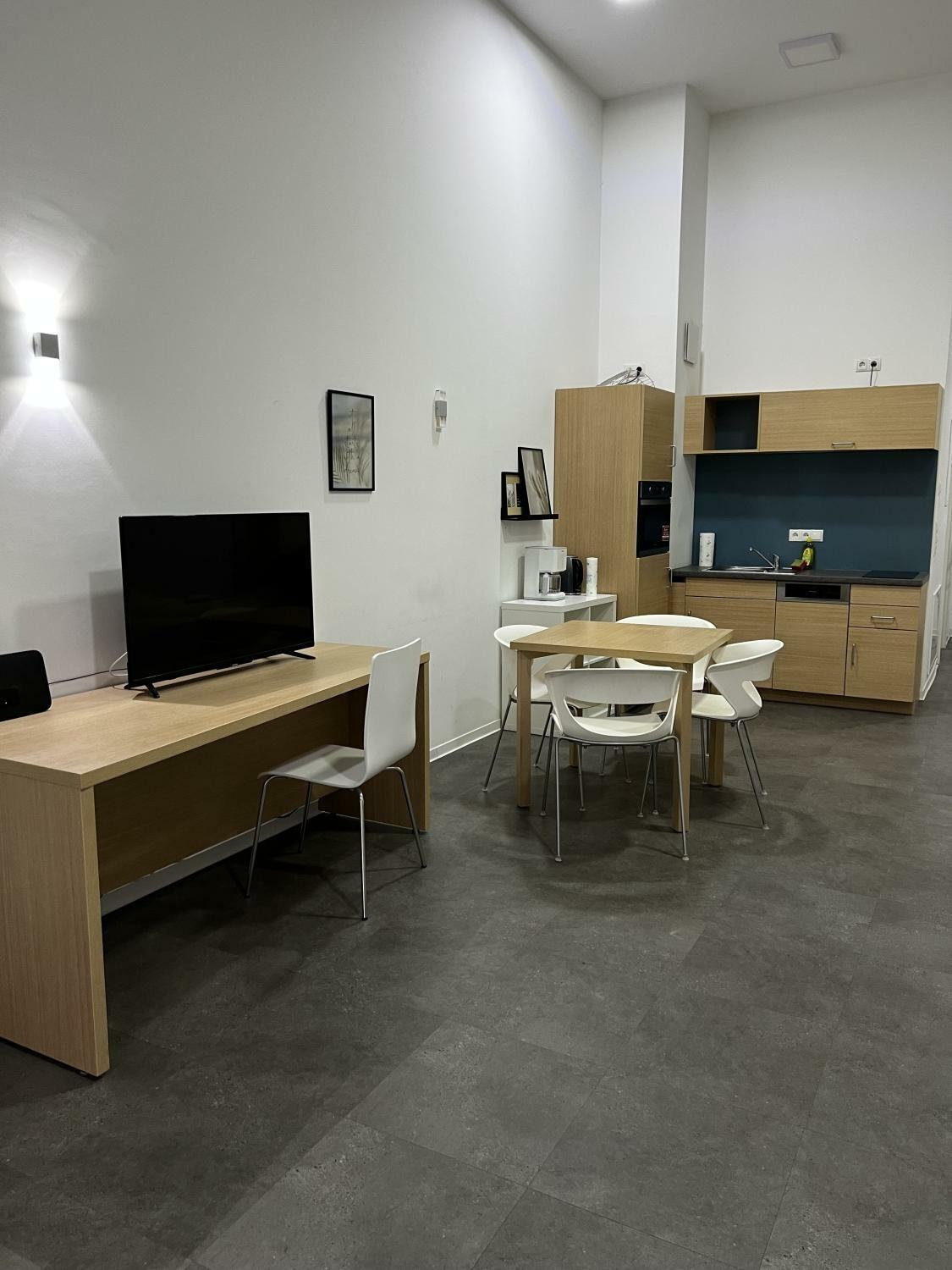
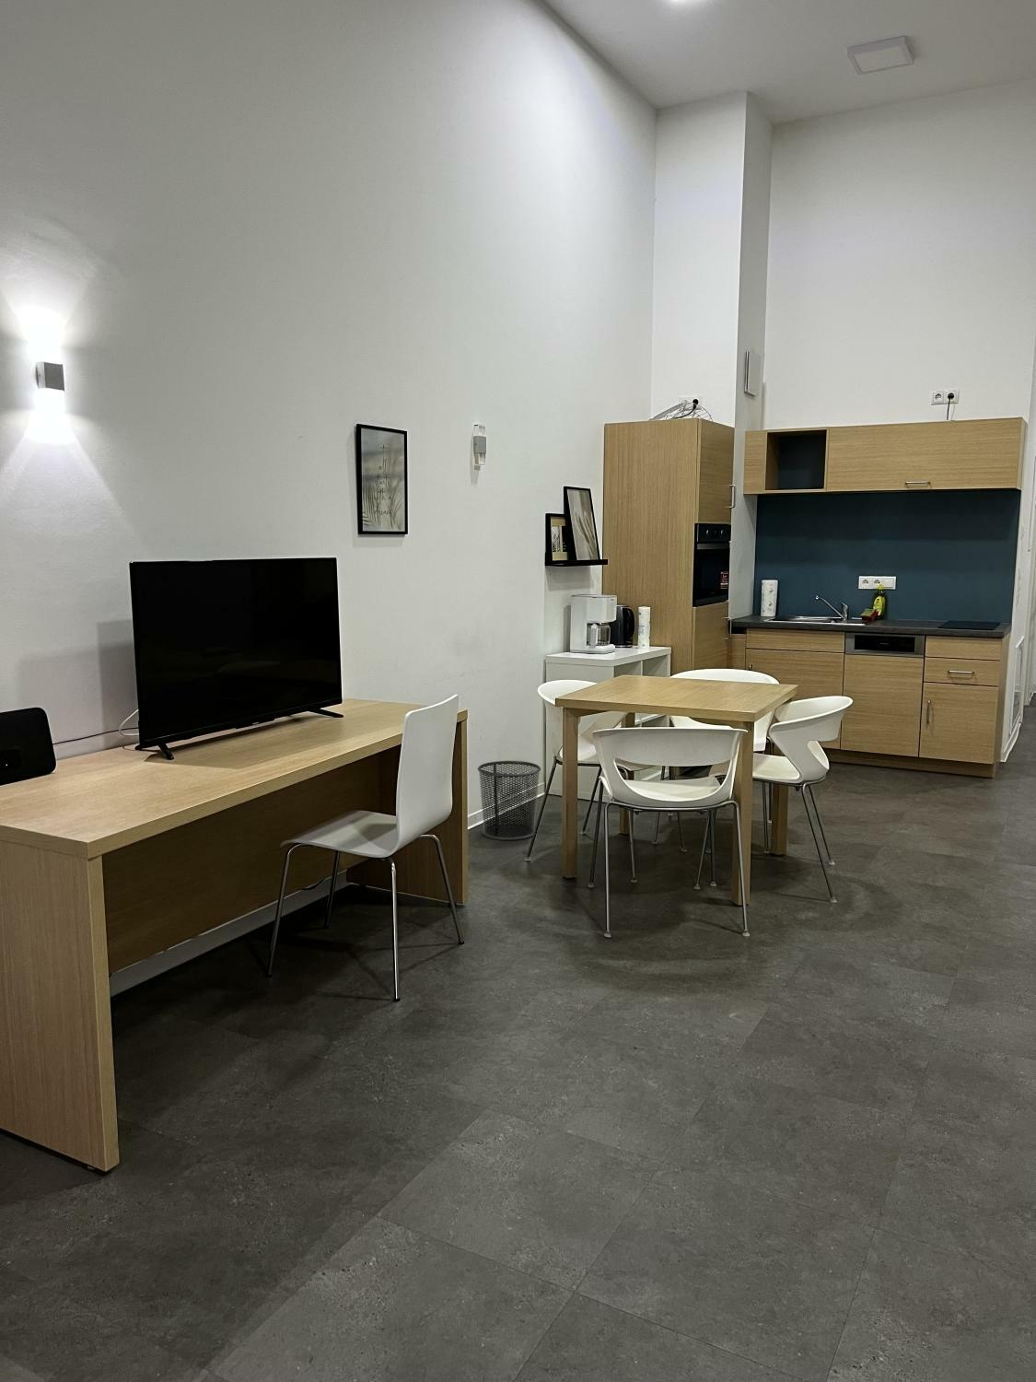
+ waste bin [477,761,542,841]
